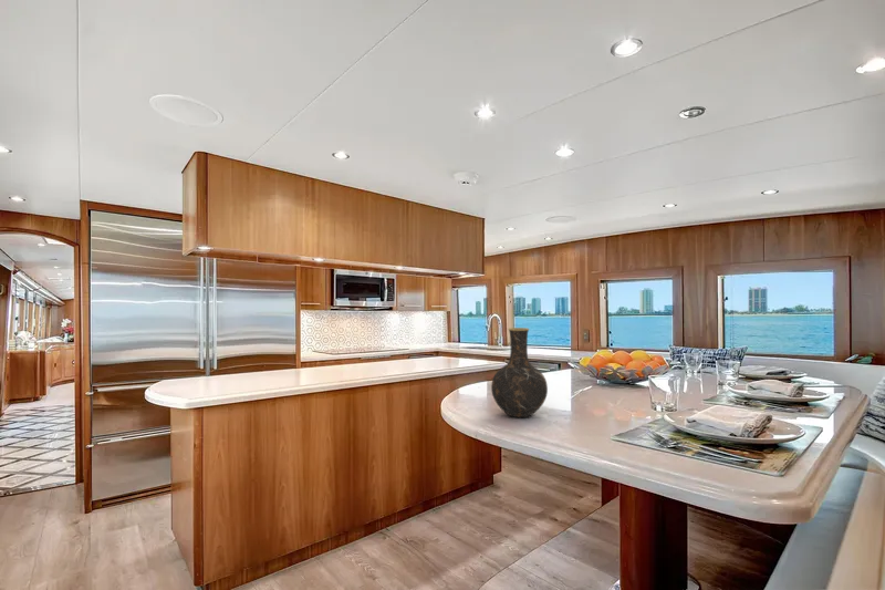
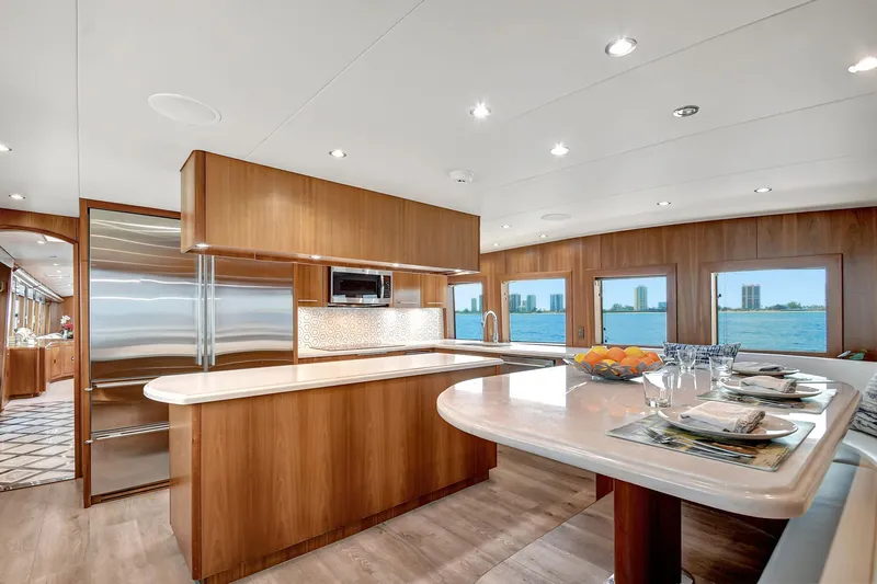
- vase [490,327,549,418]
